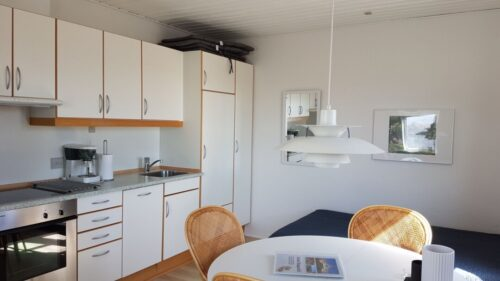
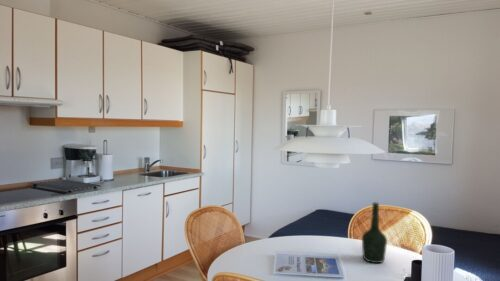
+ bottle [361,201,388,264]
